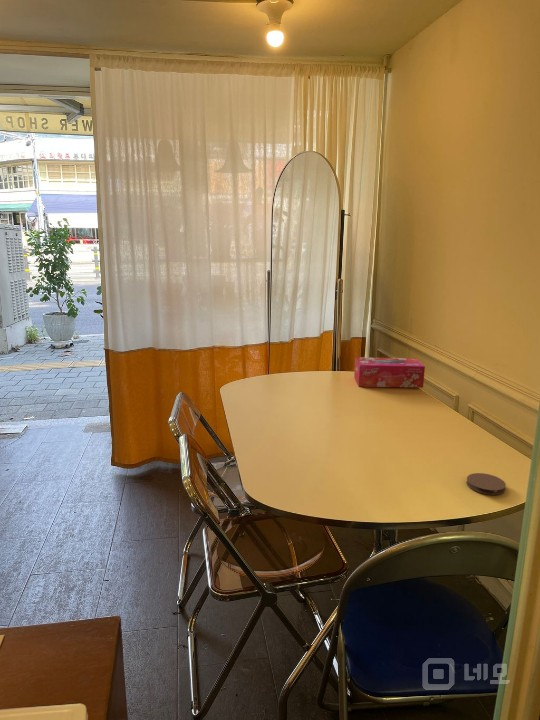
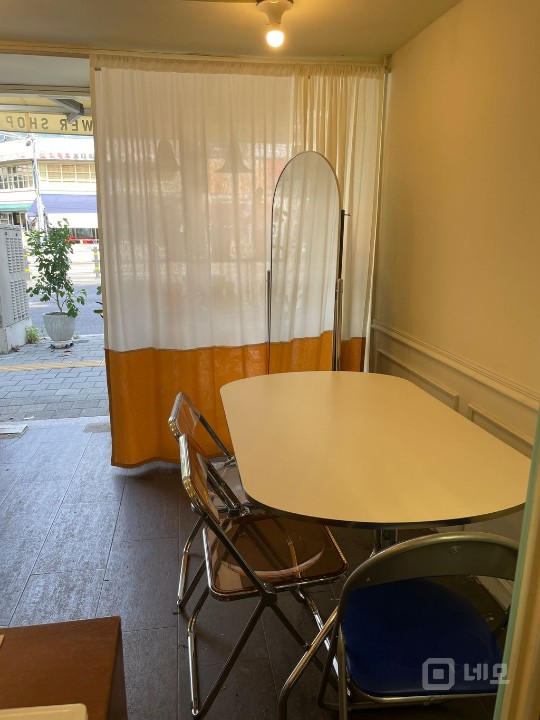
- coaster [465,472,507,496]
- tissue box [353,356,426,389]
